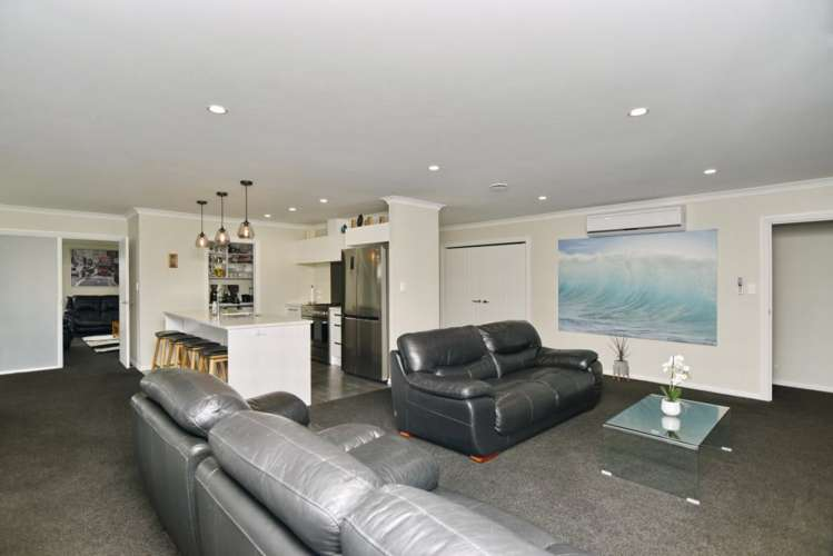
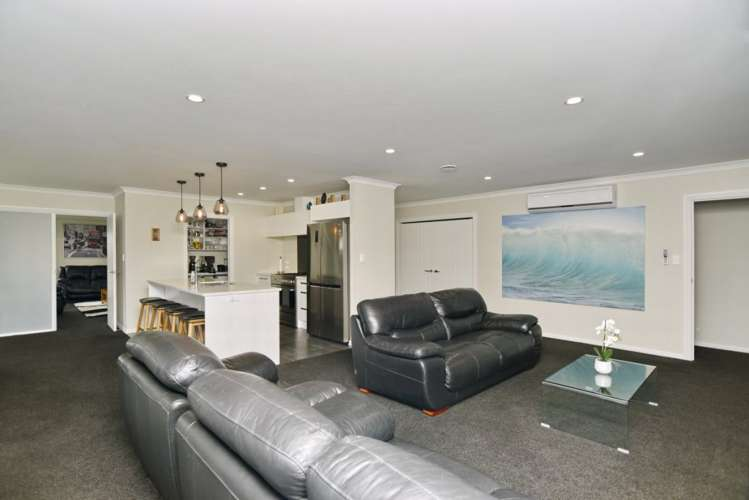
- house plant [605,334,635,383]
